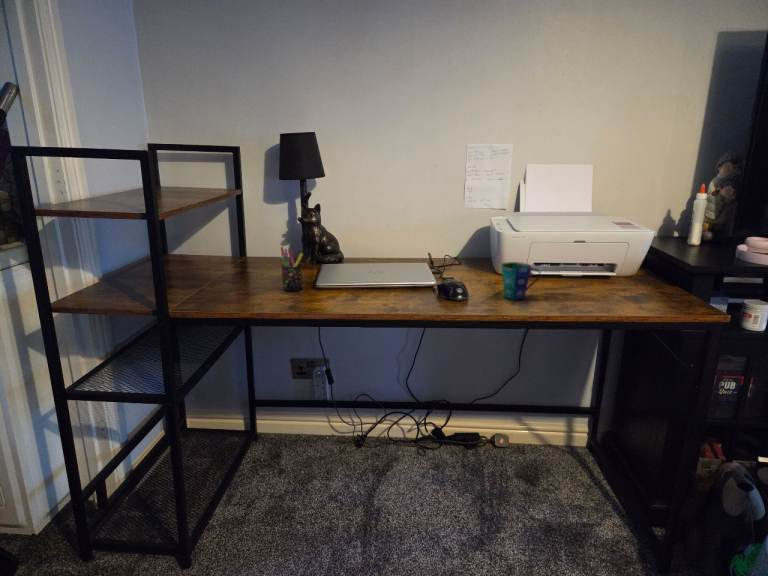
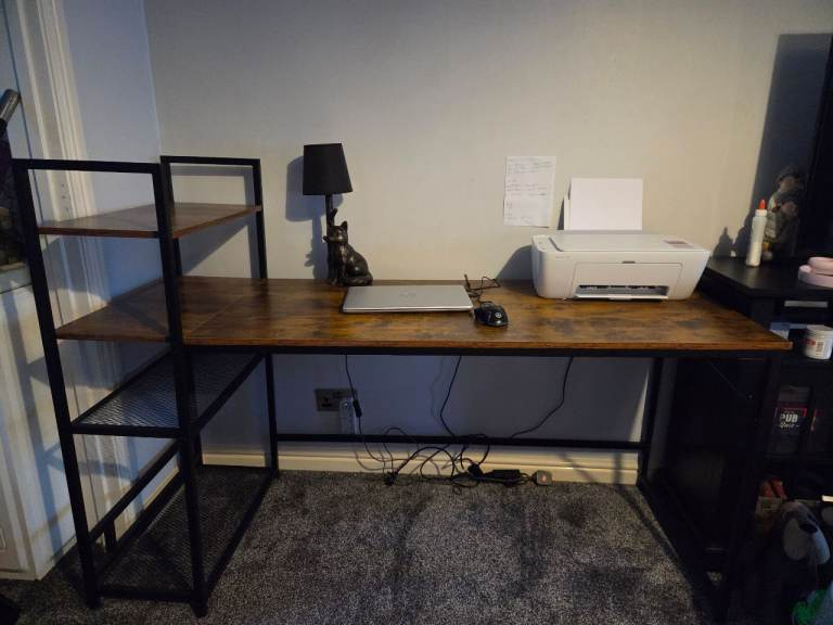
- cup [500,261,542,301]
- pen holder [280,246,304,292]
